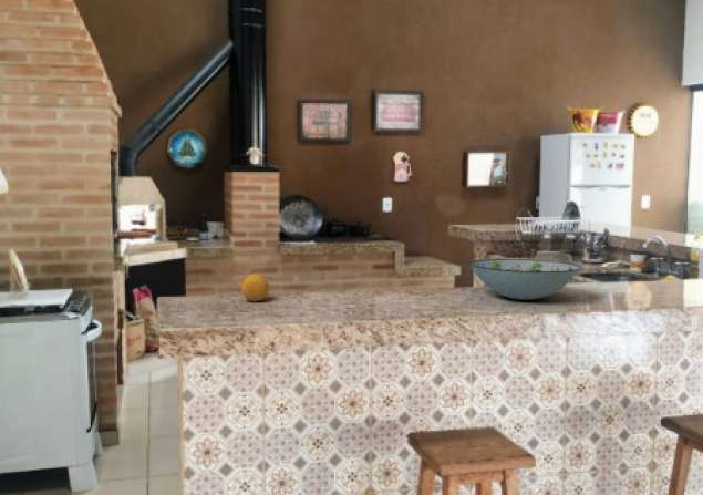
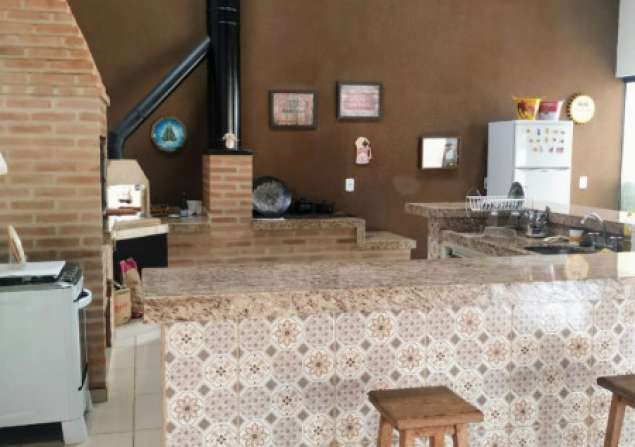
- fruit [240,272,270,302]
- decorative bowl [468,258,582,301]
